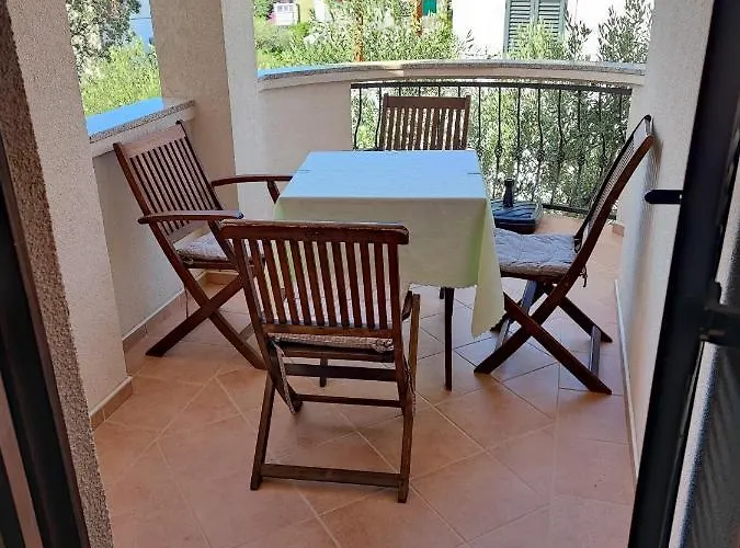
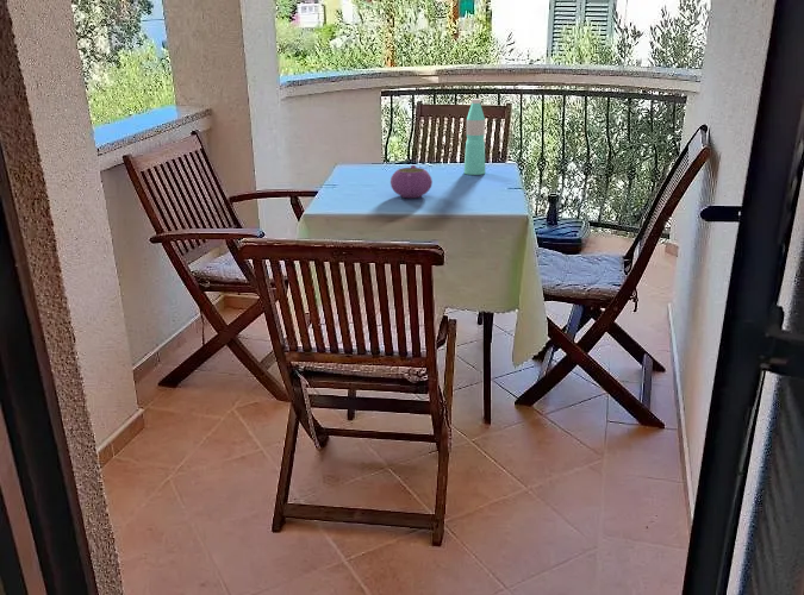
+ teapot [389,164,434,199]
+ water bottle [463,98,486,176]
